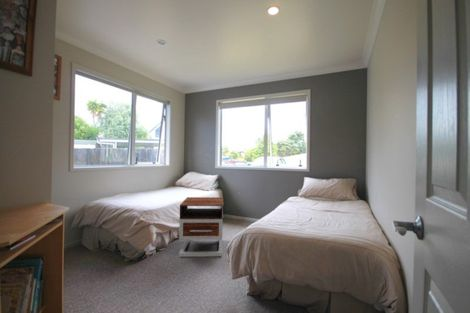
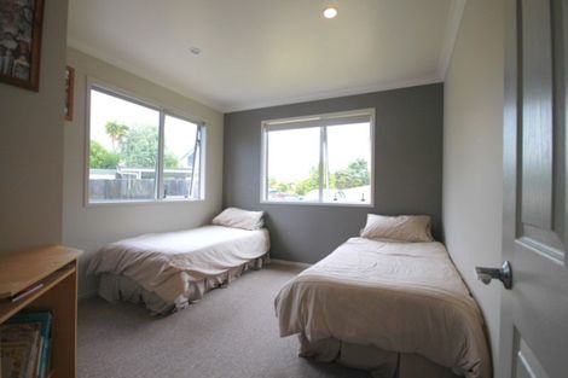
- nightstand [178,196,224,258]
